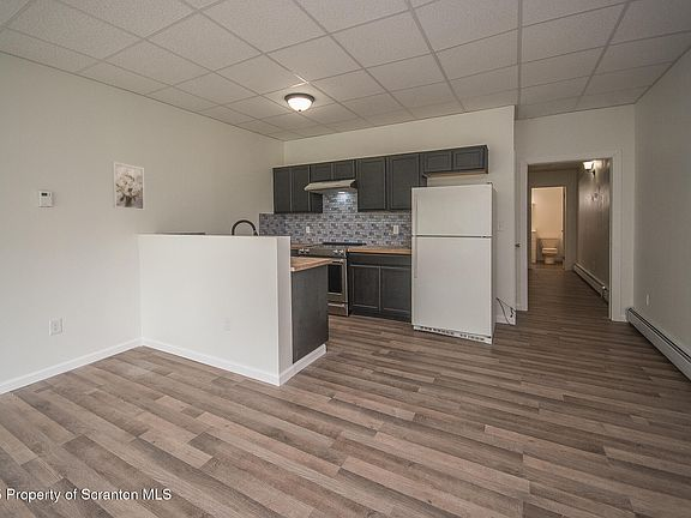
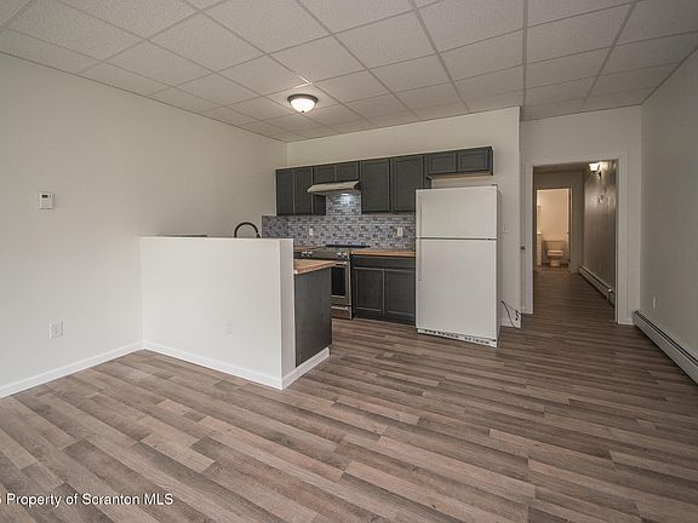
- wall art [112,161,146,212]
